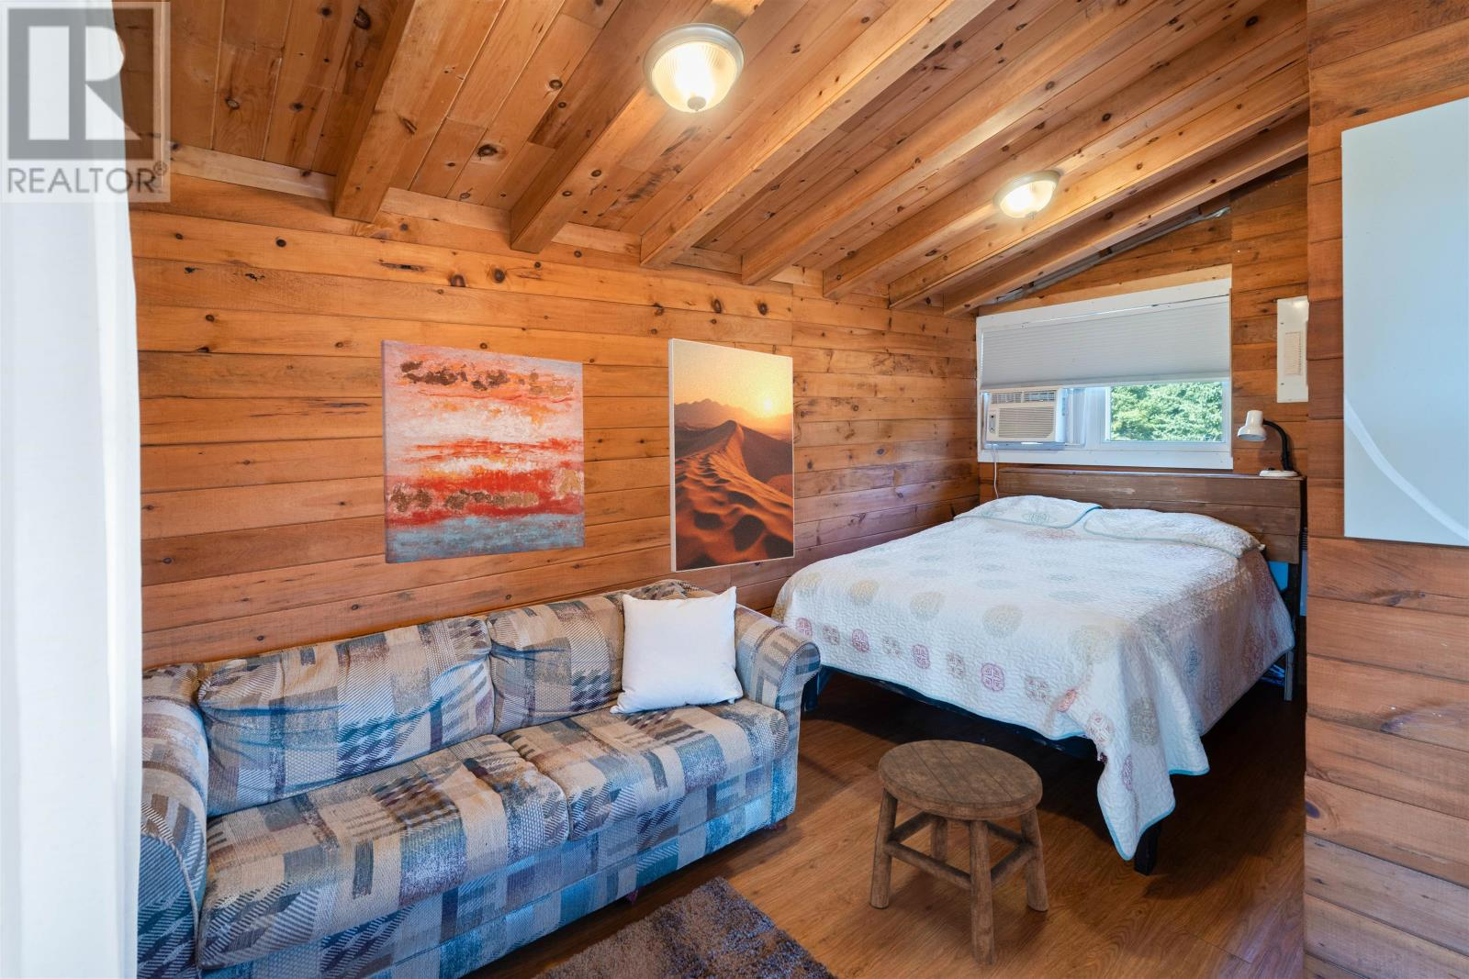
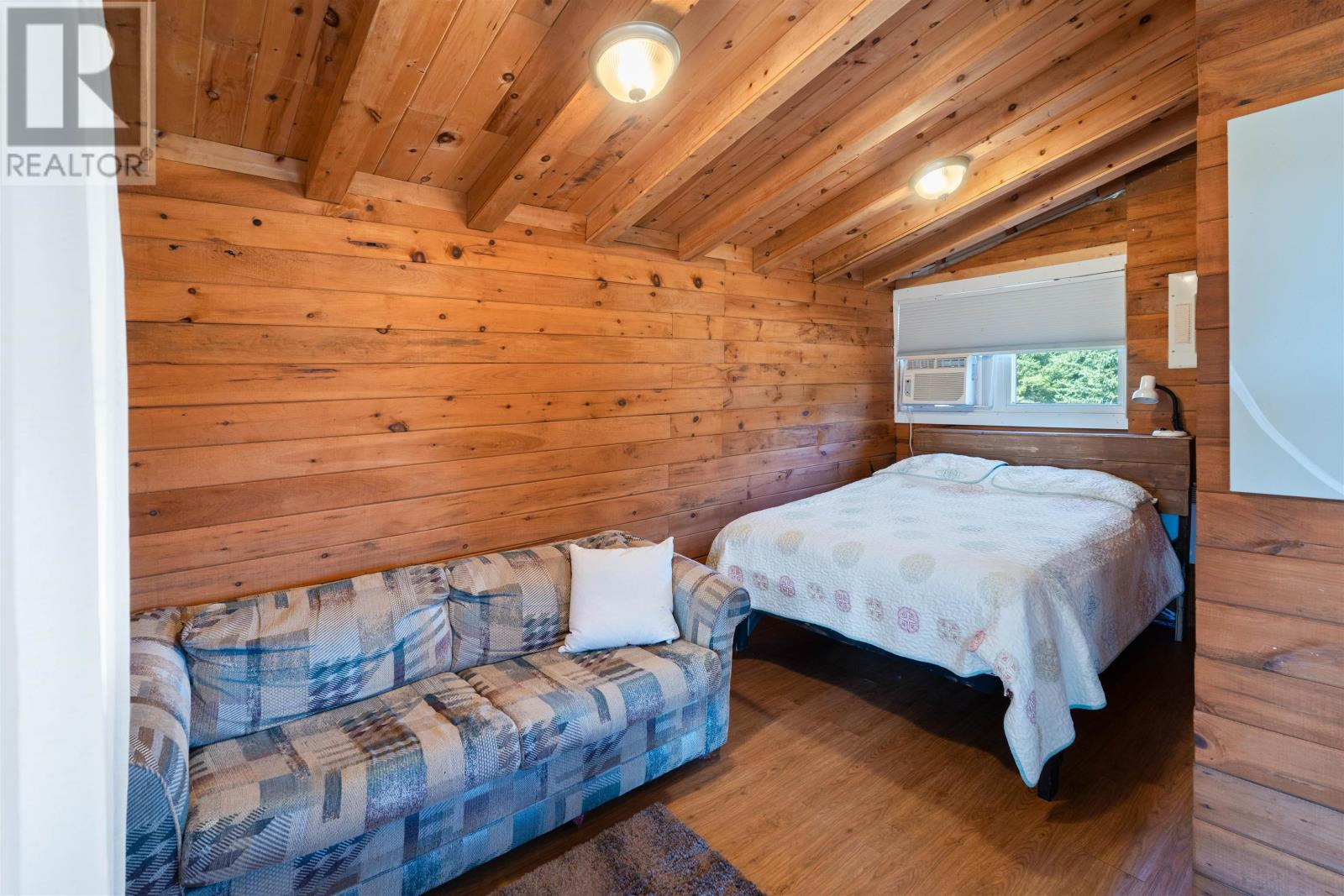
- stool [869,740,1049,966]
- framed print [668,338,795,574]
- wall art [380,339,586,565]
